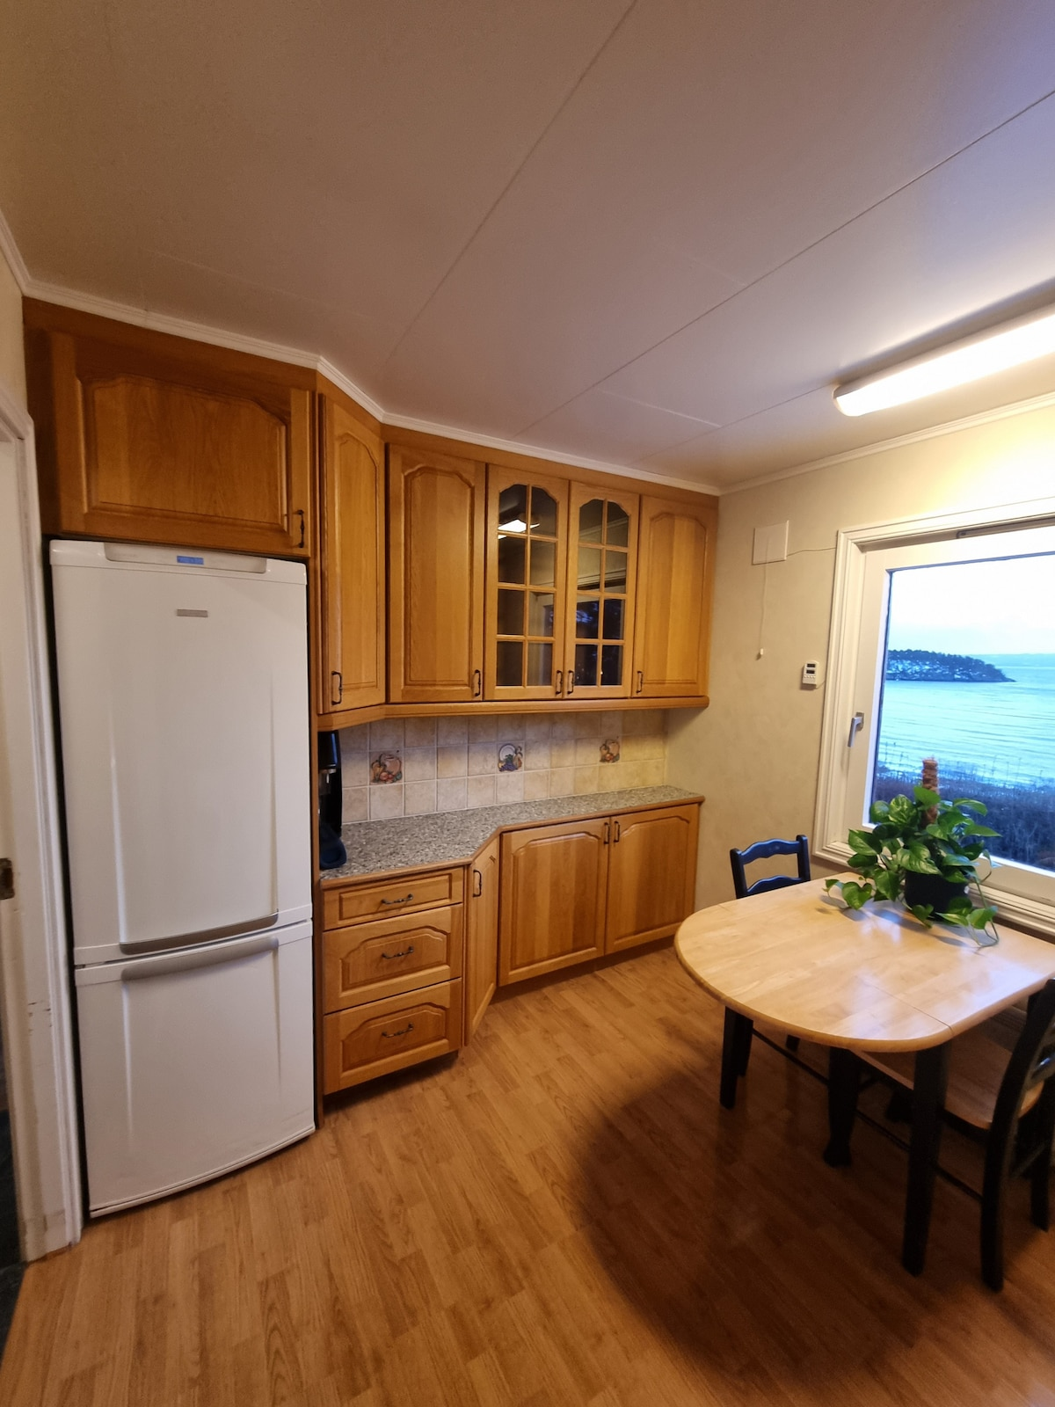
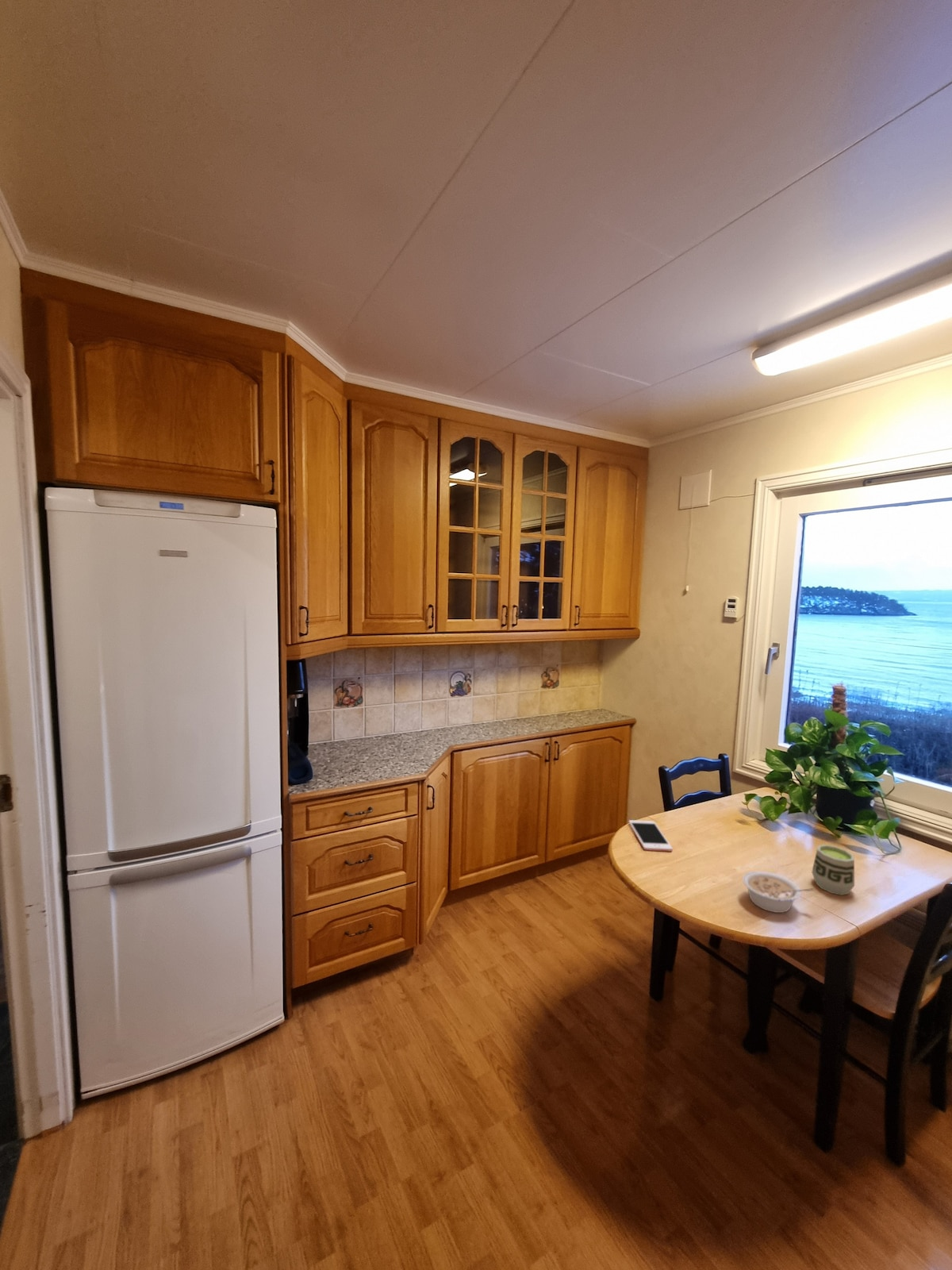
+ cell phone [628,819,674,852]
+ cup [812,844,855,896]
+ legume [742,871,815,914]
